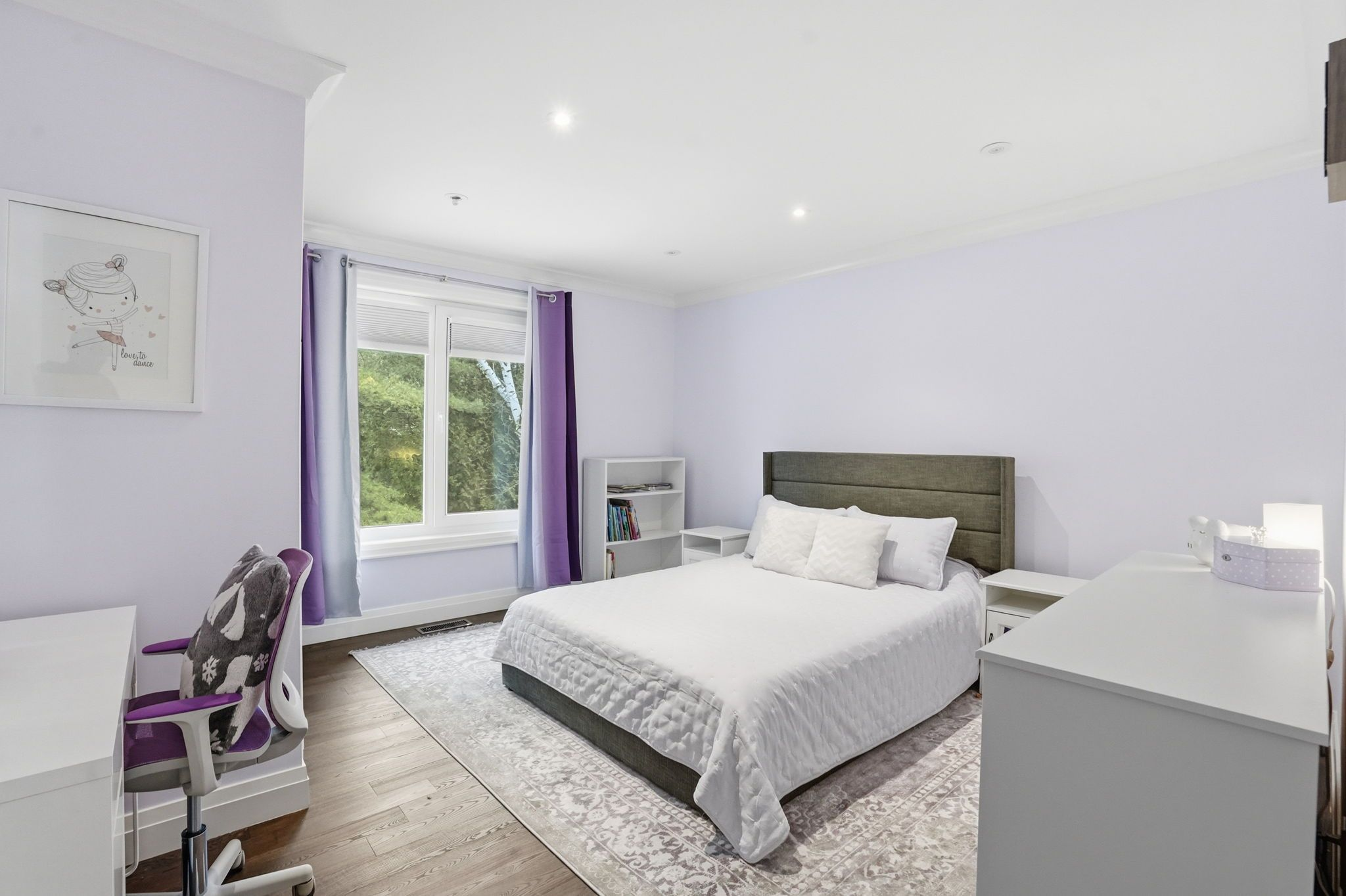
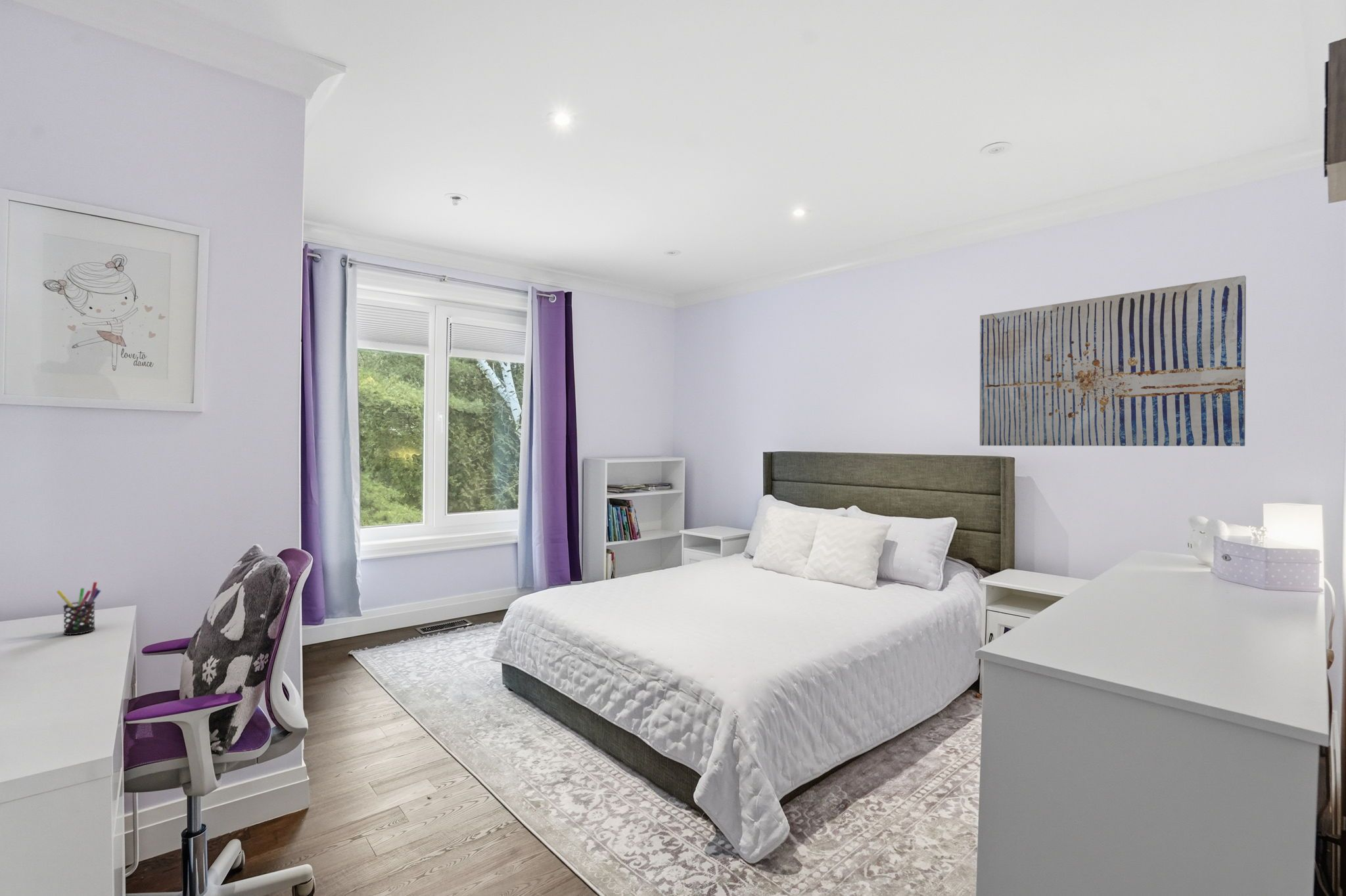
+ wall art [979,275,1247,447]
+ pen holder [56,581,101,635]
